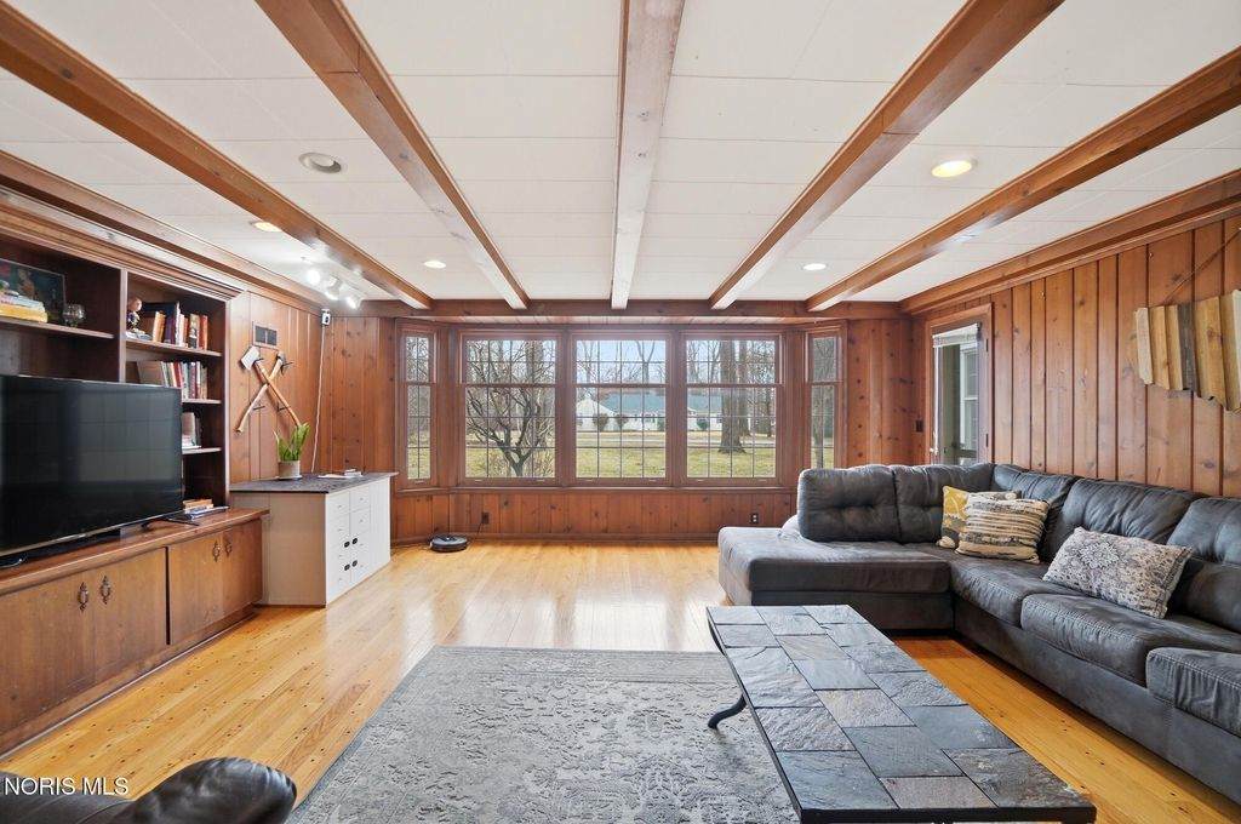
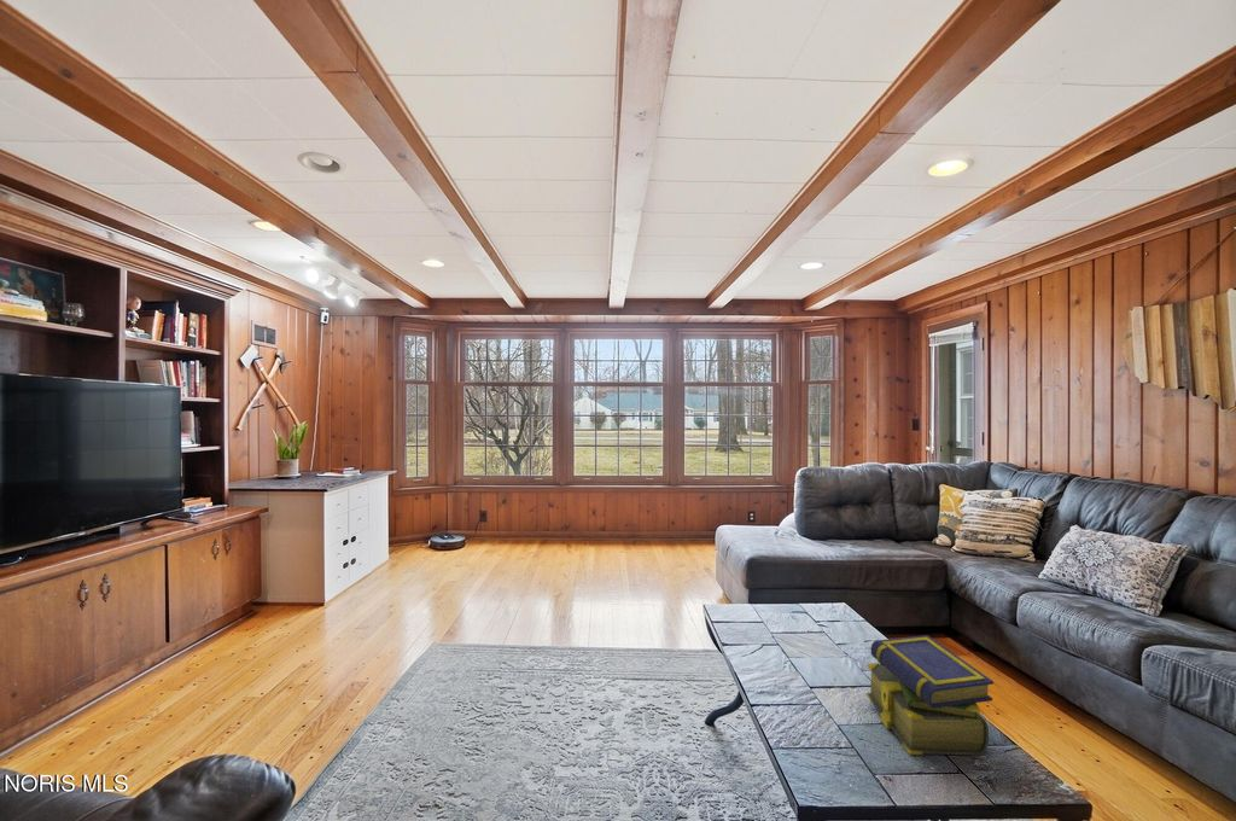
+ stack of books [865,634,995,757]
